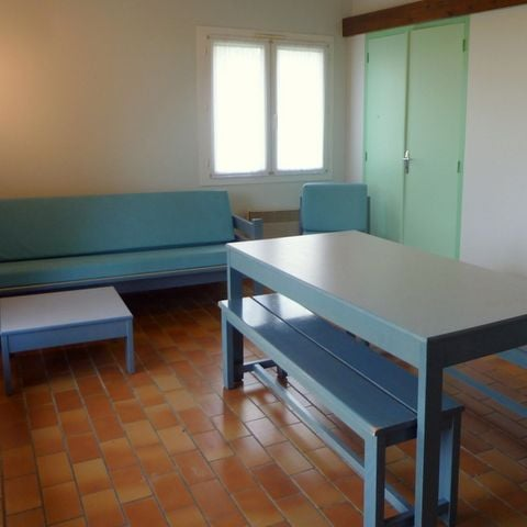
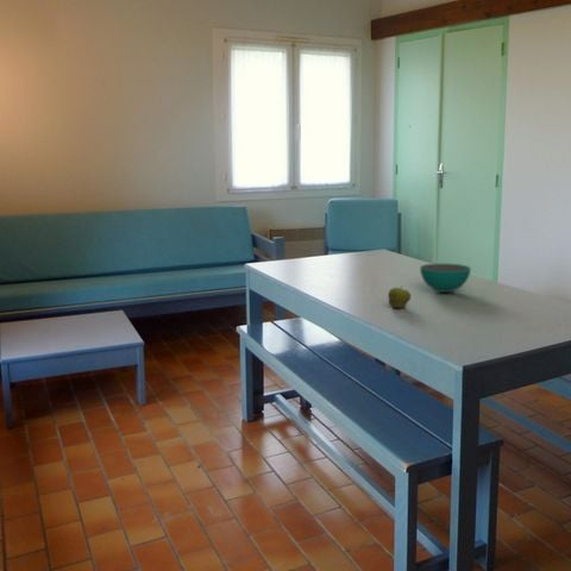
+ apple [387,286,412,309]
+ bowl [419,262,472,294]
